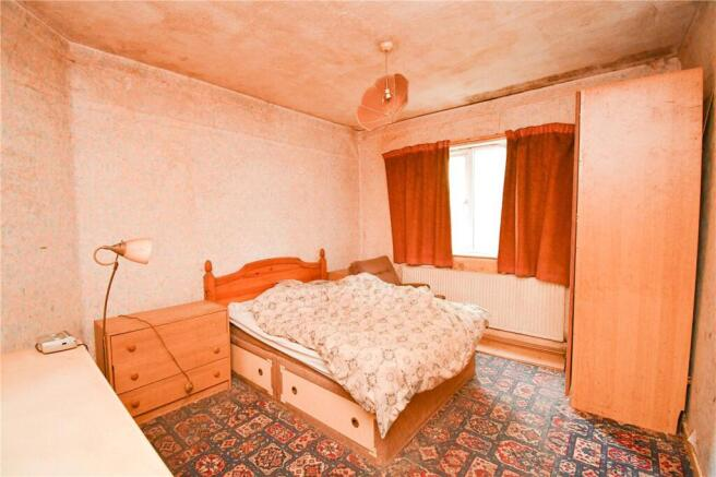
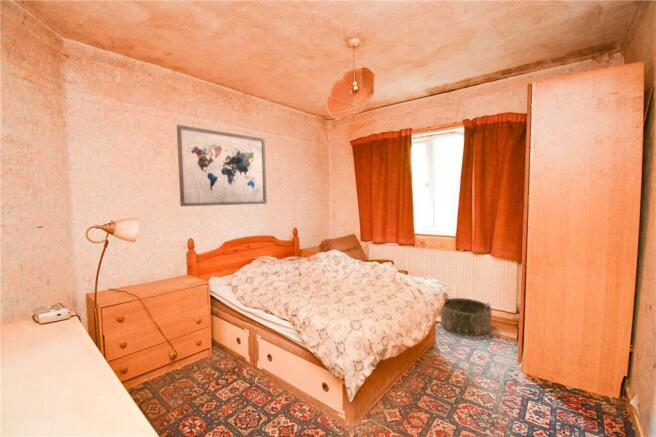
+ basket [440,296,493,337]
+ wall art [176,124,268,207]
